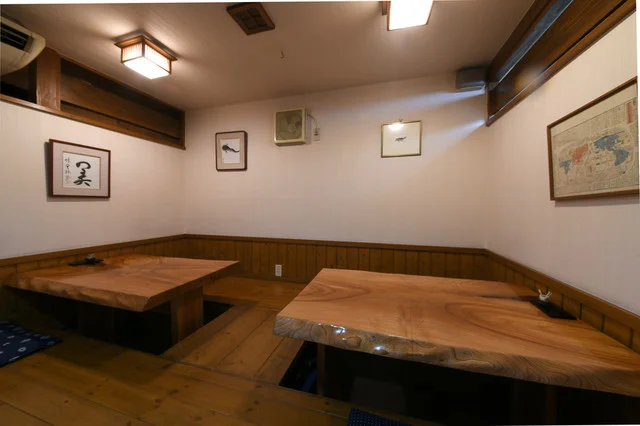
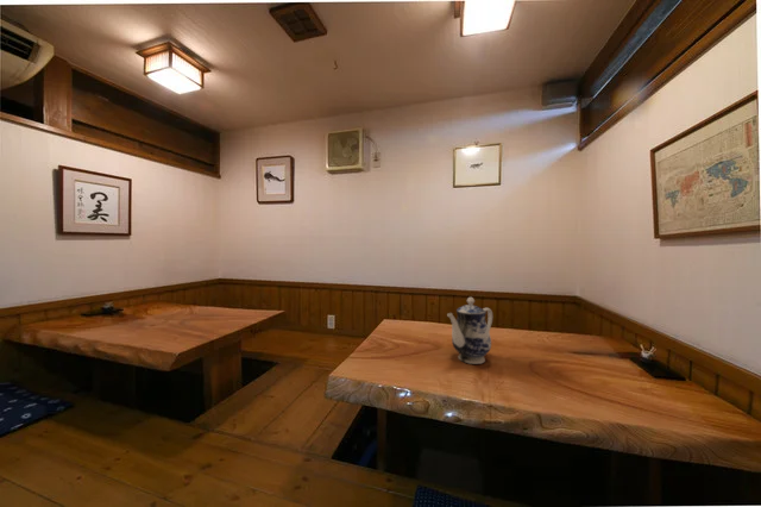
+ teapot [446,296,493,365]
